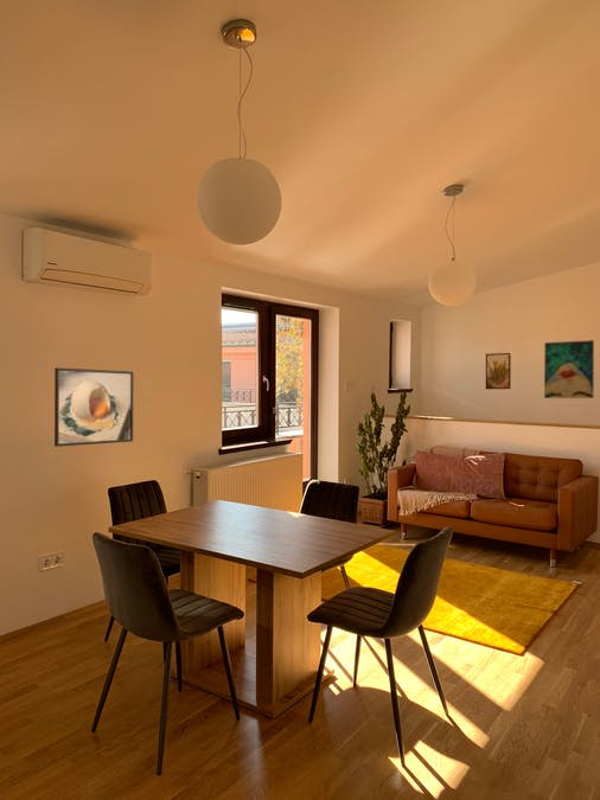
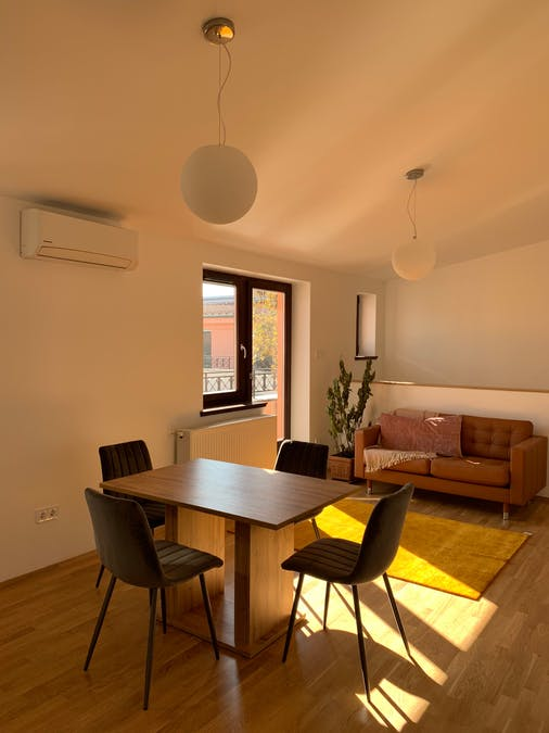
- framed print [485,352,512,390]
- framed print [53,366,134,448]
- wall art [543,339,595,399]
